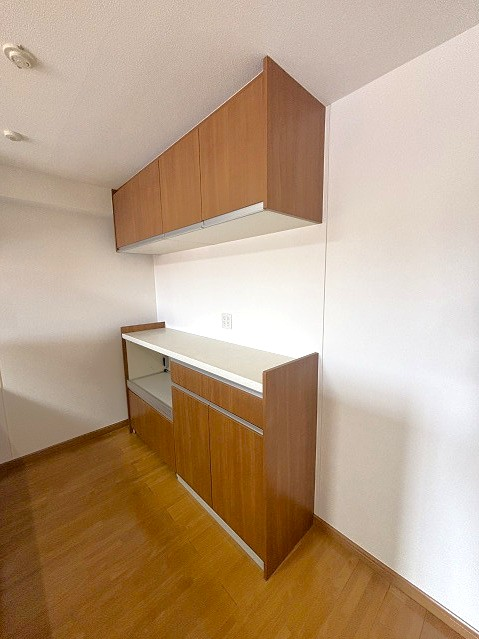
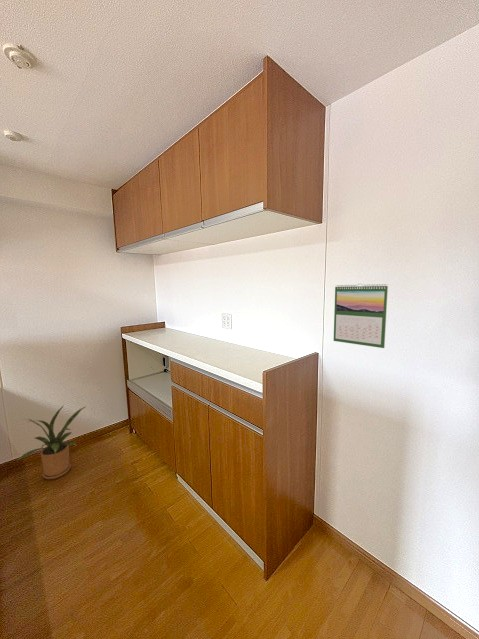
+ house plant [16,404,86,480]
+ calendar [333,283,389,349]
